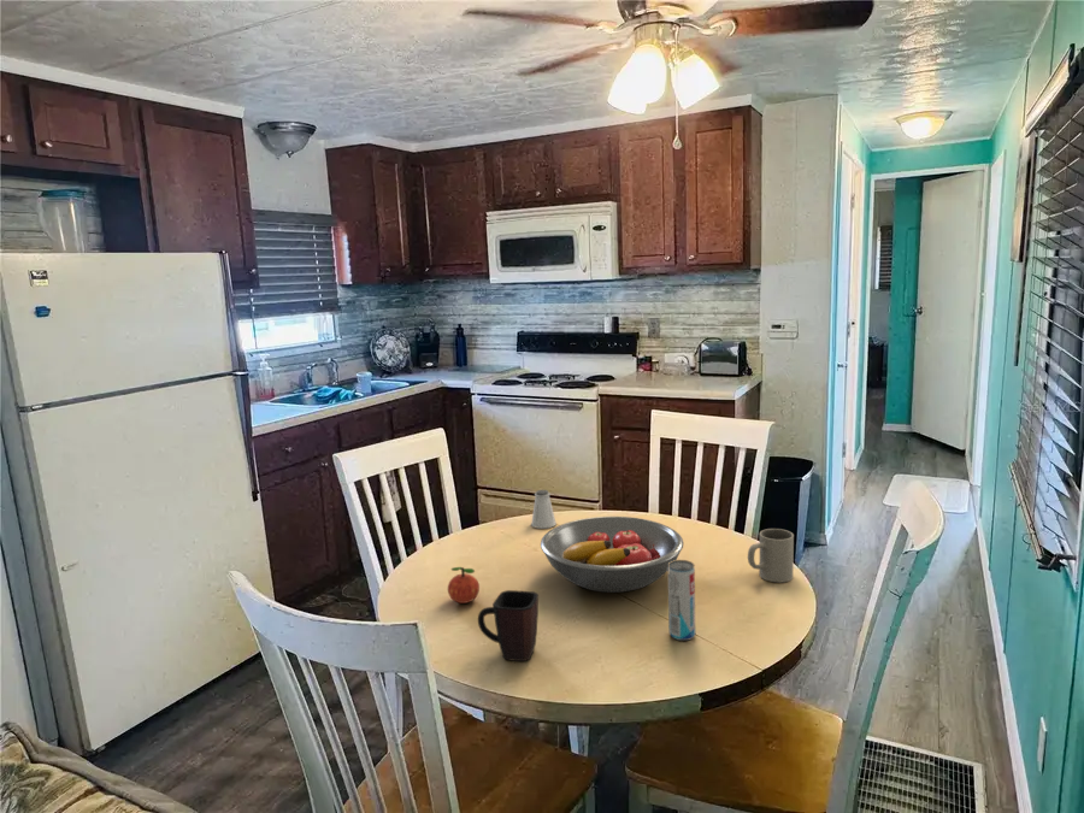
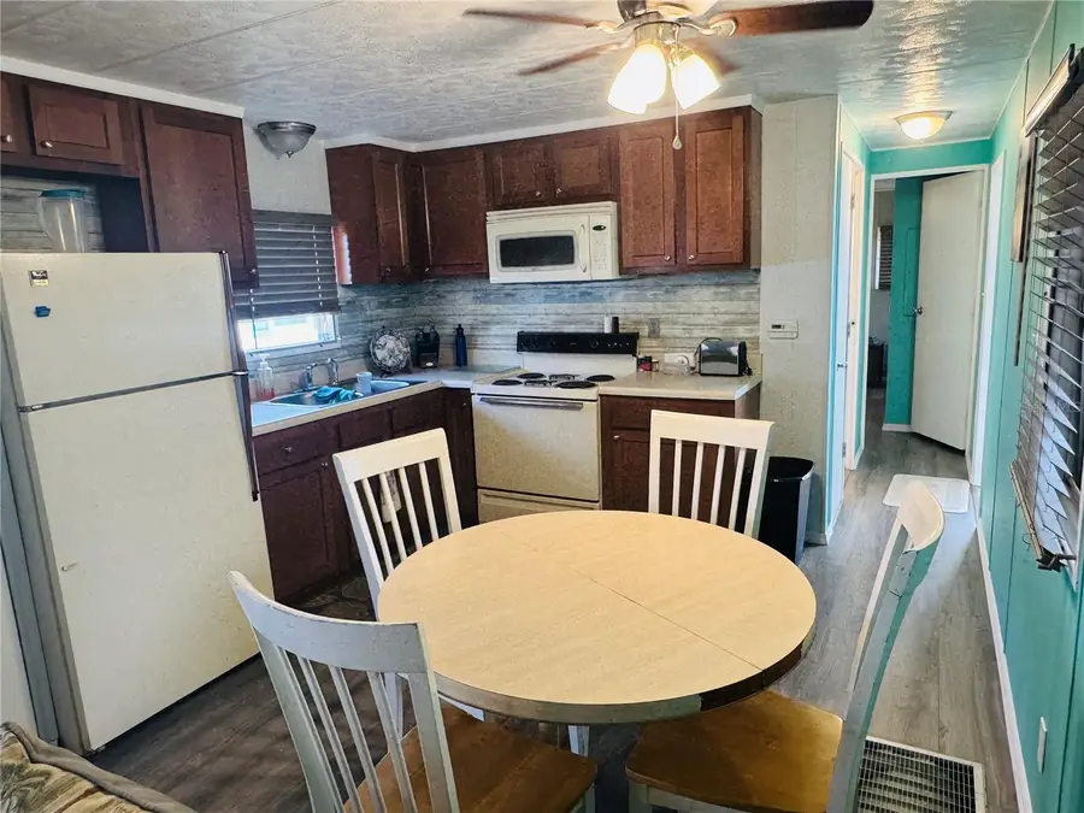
- saltshaker [530,489,558,530]
- fruit bowl [540,516,684,594]
- mug [747,528,795,583]
- beverage can [667,559,696,642]
- apple [447,566,481,605]
- mug [477,589,540,662]
